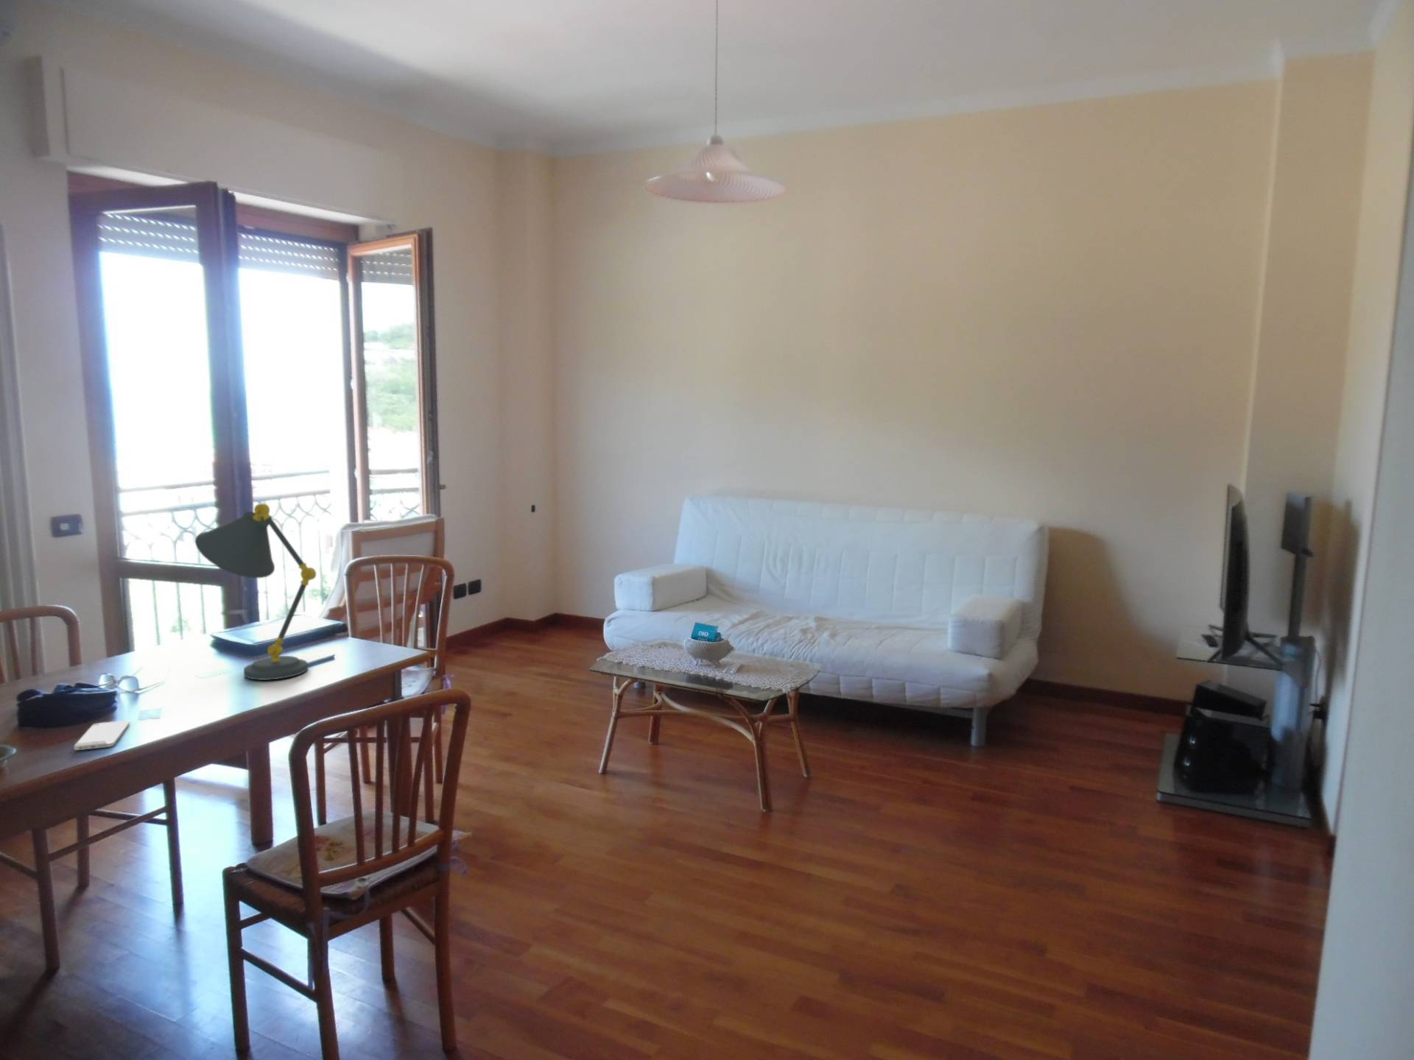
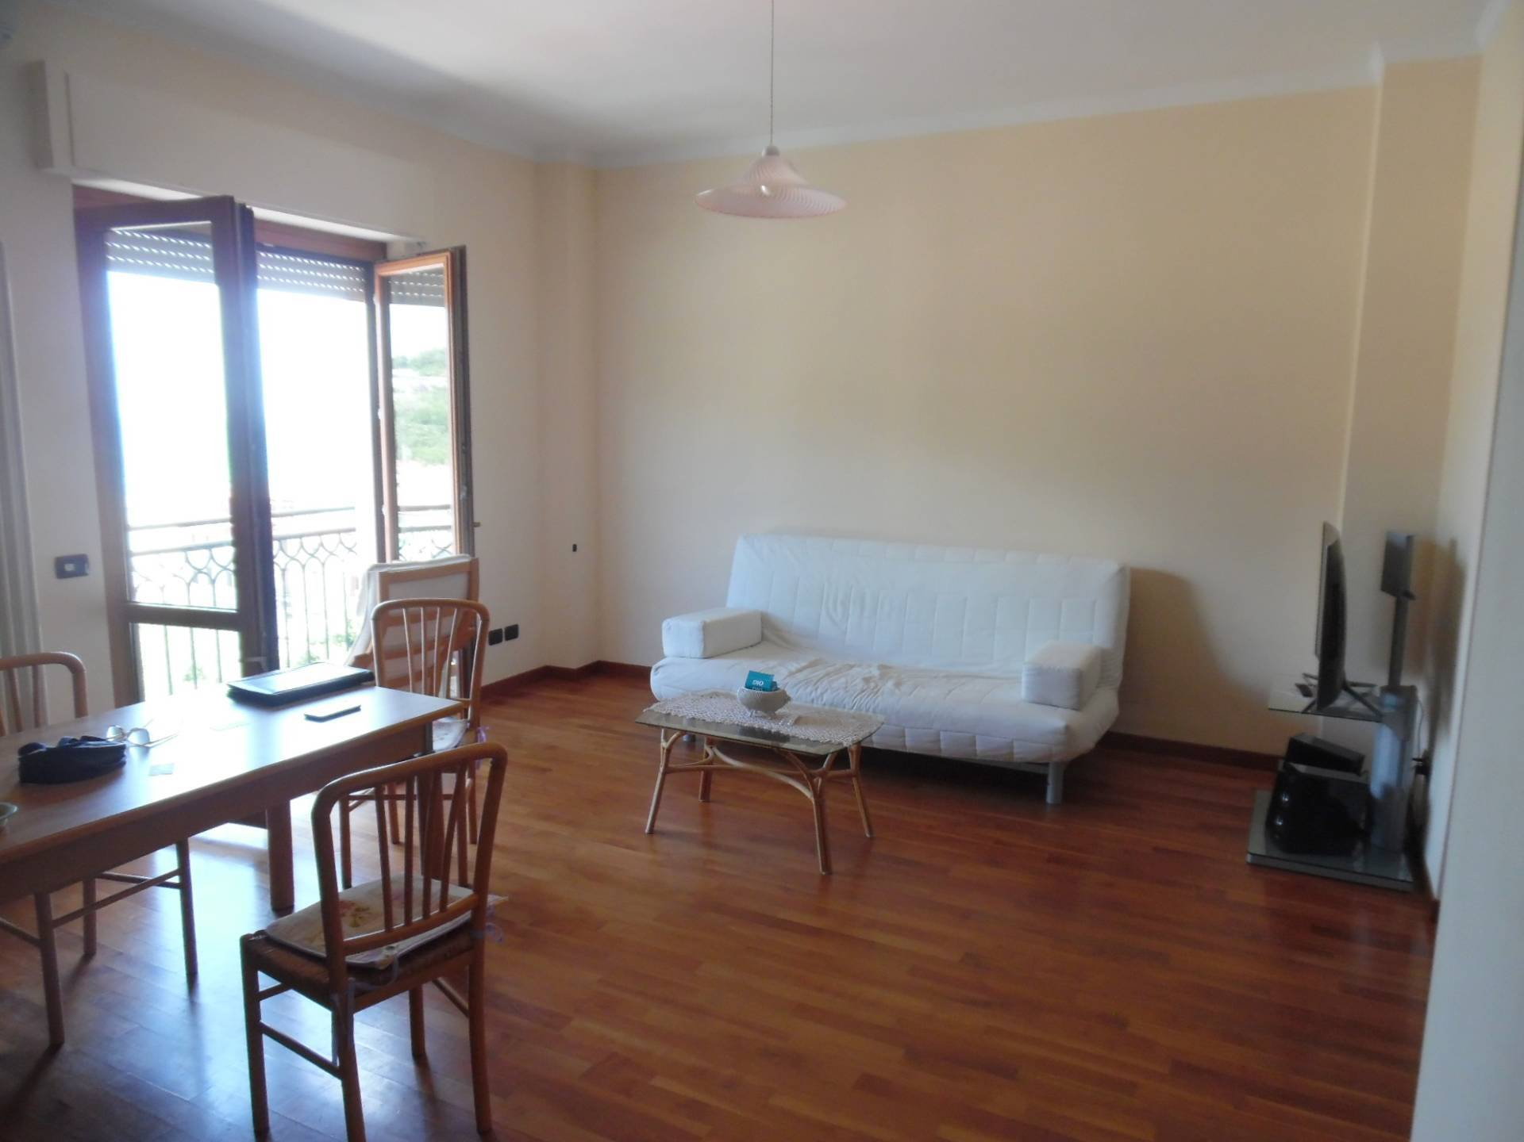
- smartphone [72,720,130,750]
- desk lamp [195,503,316,681]
